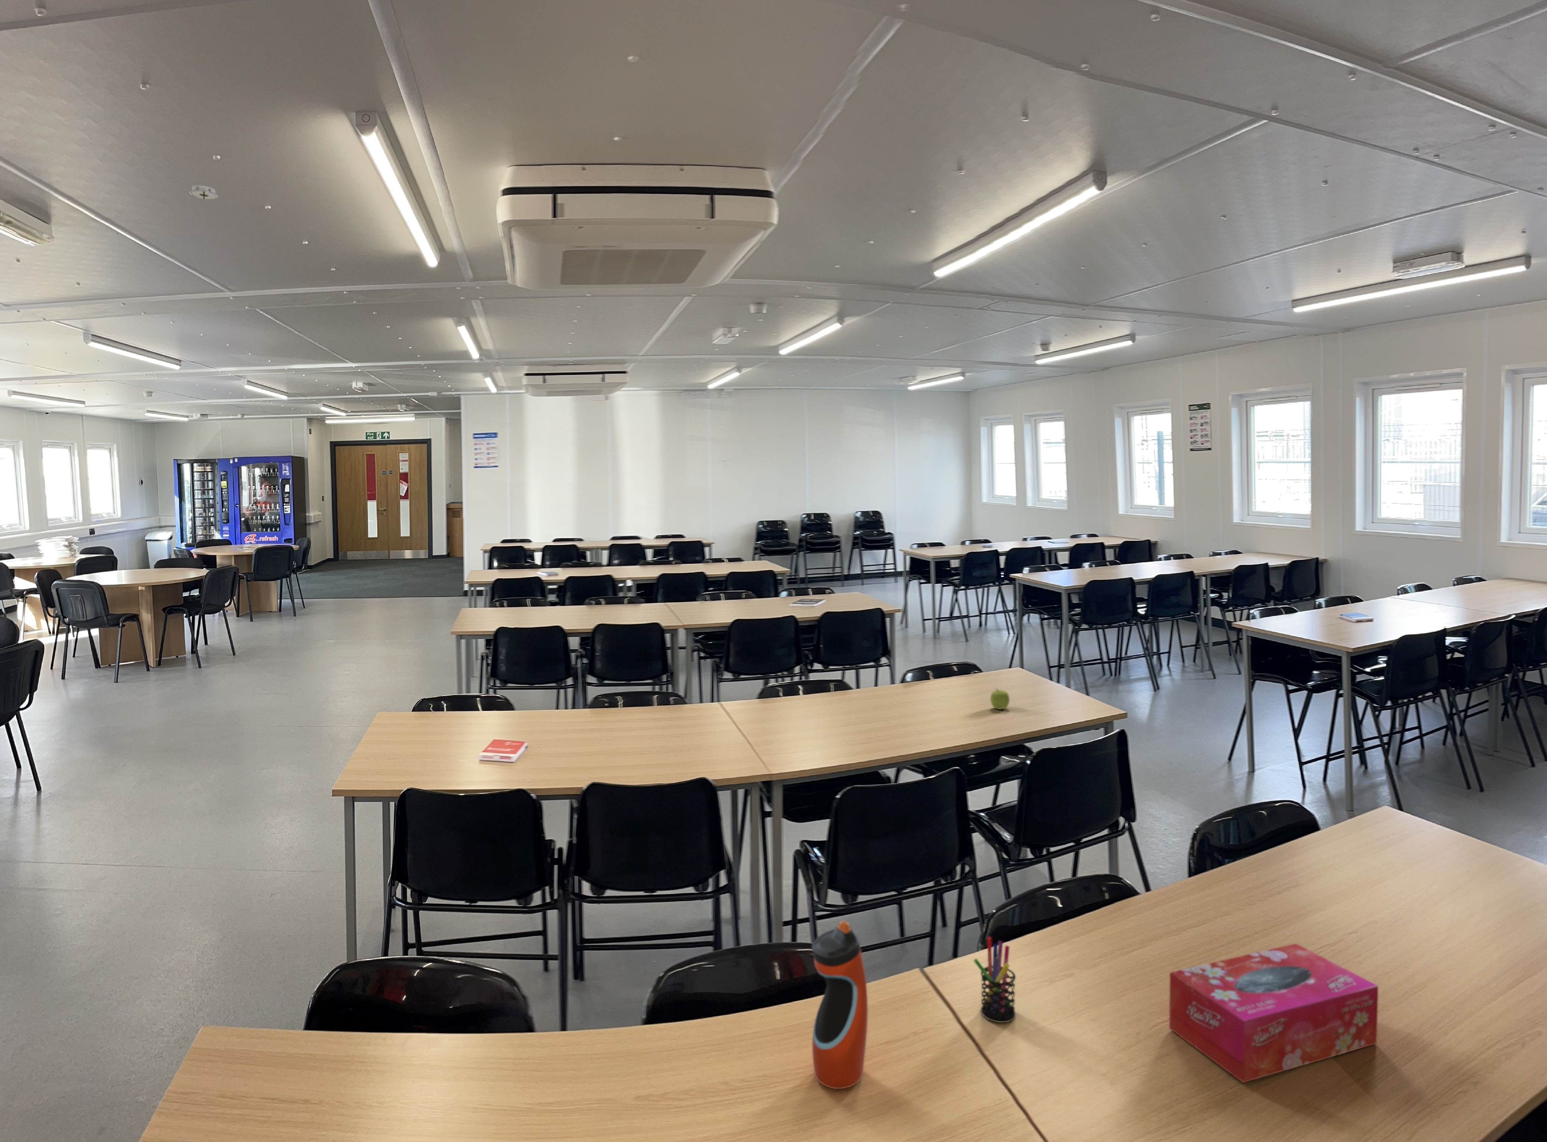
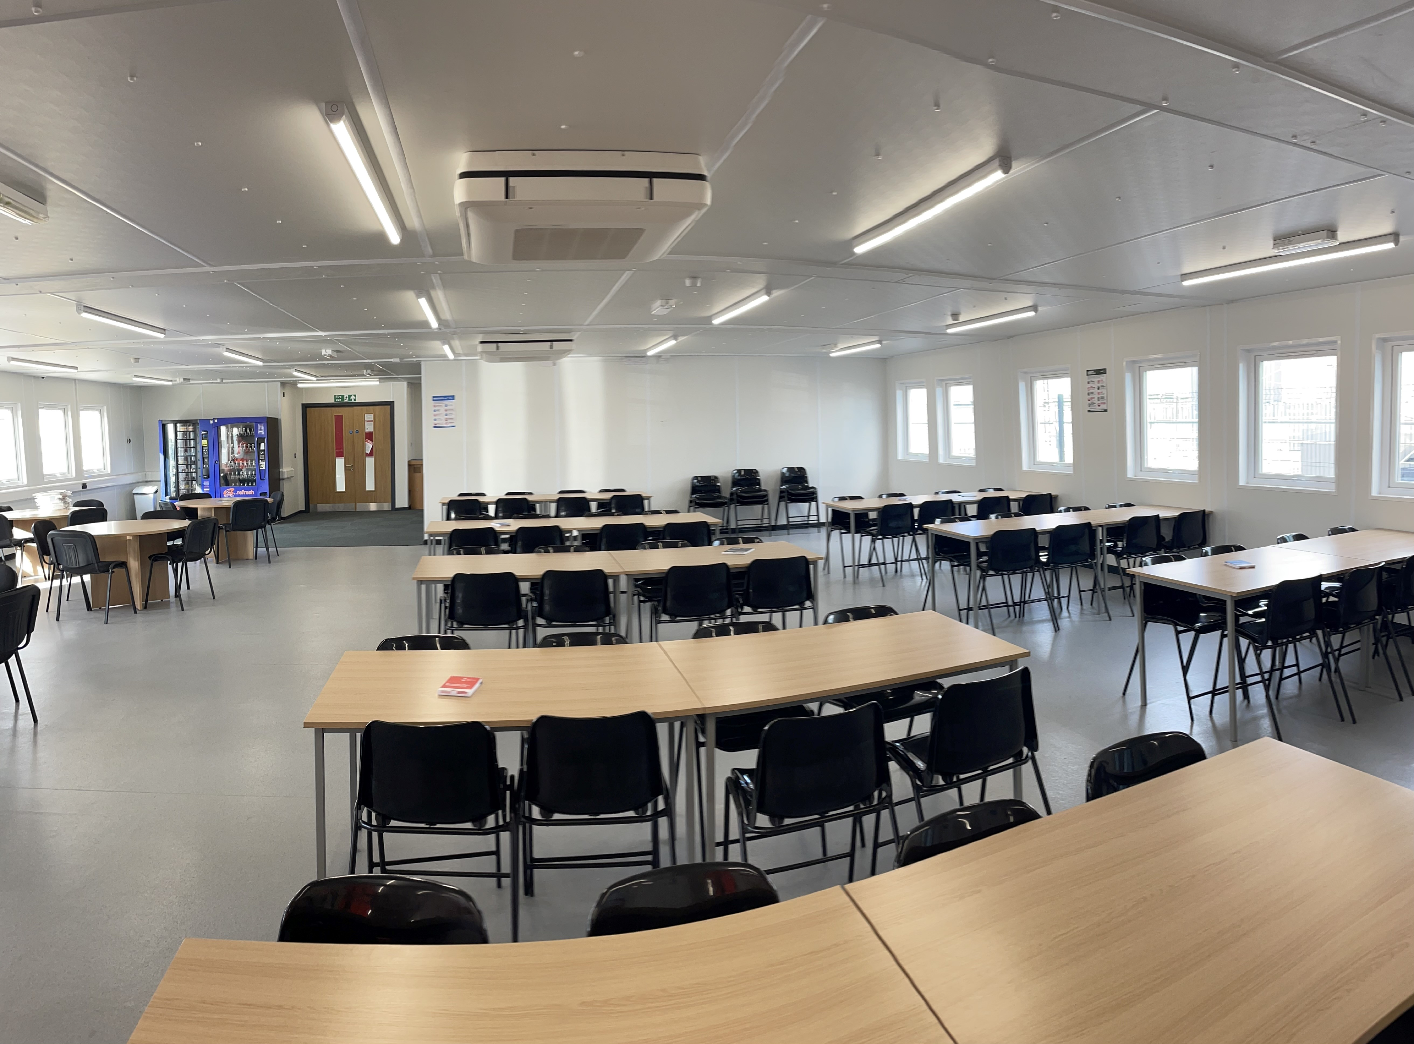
- fruit [990,688,1010,710]
- tissue box [1169,943,1379,1083]
- water bottle [811,920,868,1089]
- pen holder [973,937,1016,1023]
- smoke detector [187,185,219,199]
